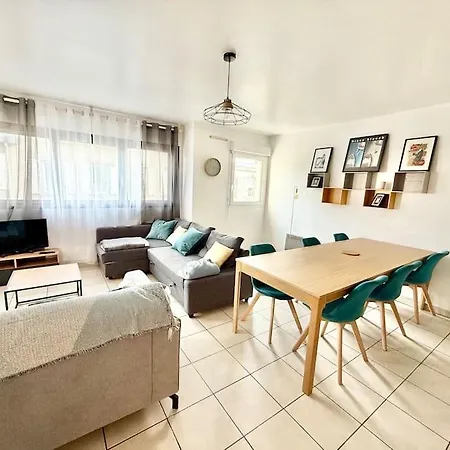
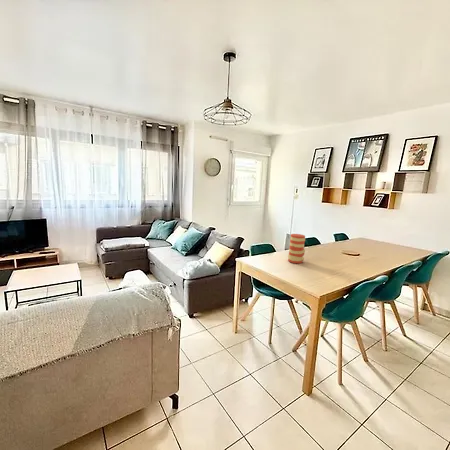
+ vase [287,233,306,264]
